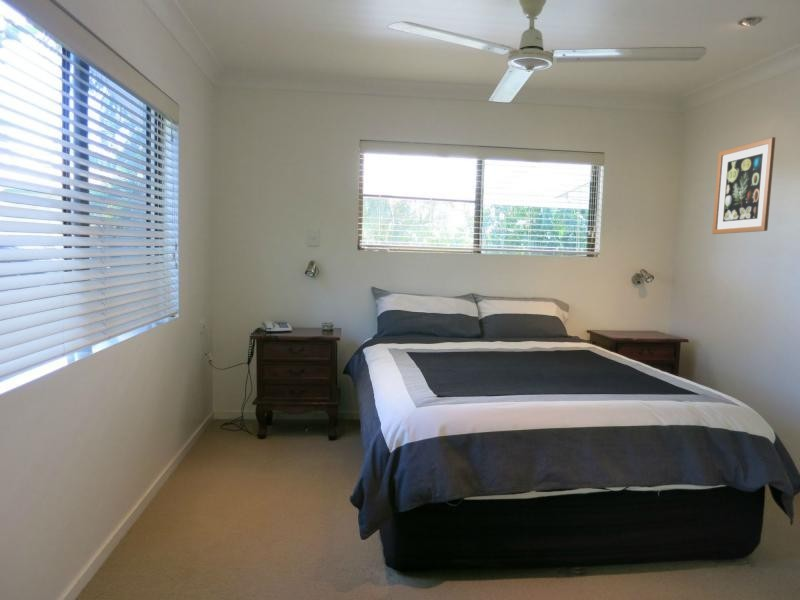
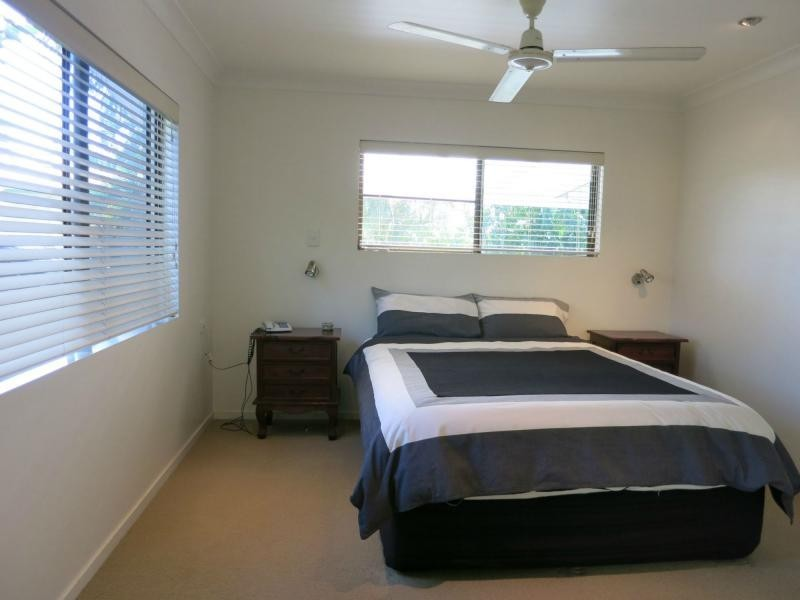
- wall art [711,136,776,235]
